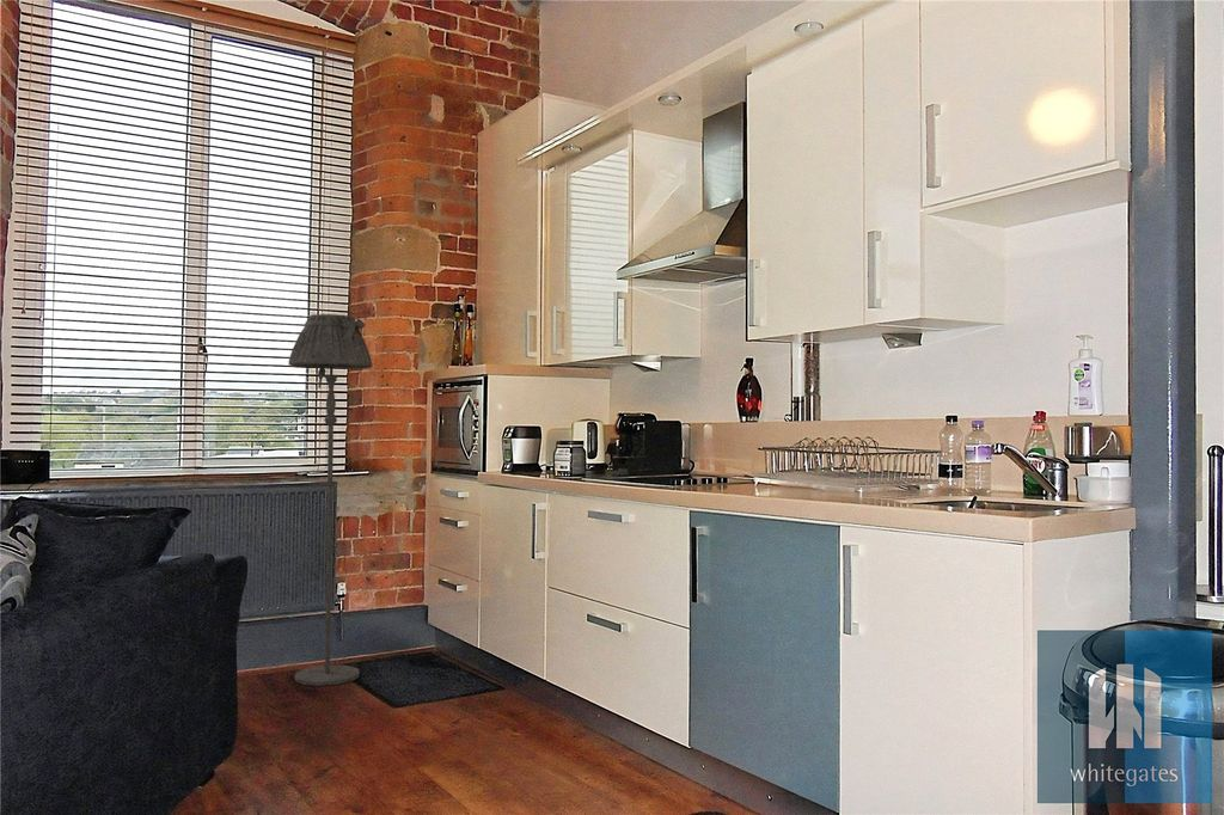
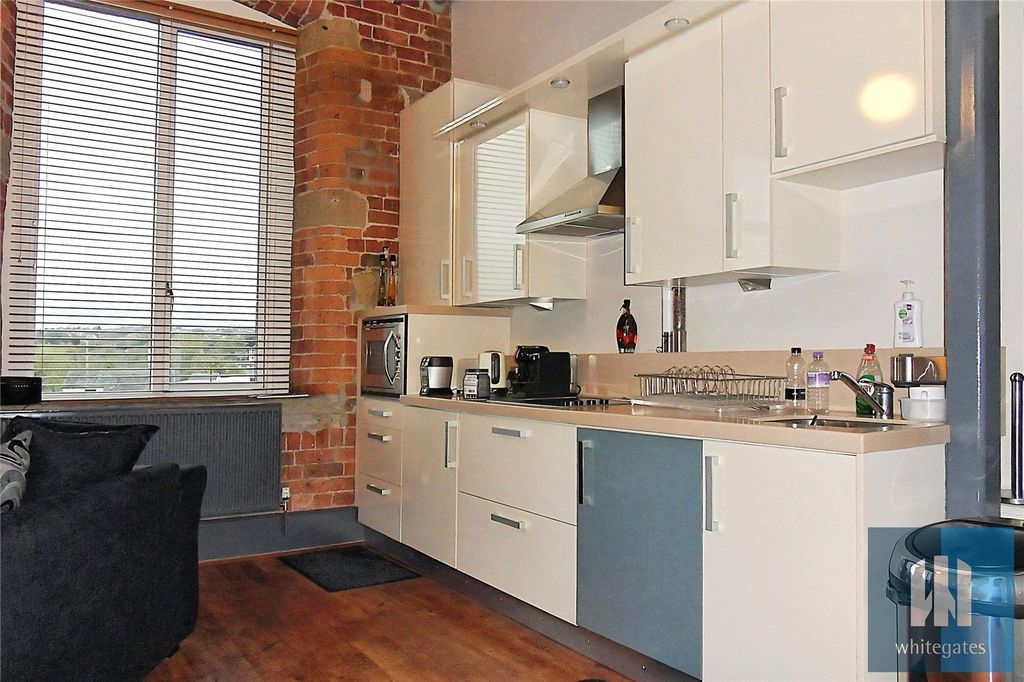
- floor lamp [287,313,374,687]
